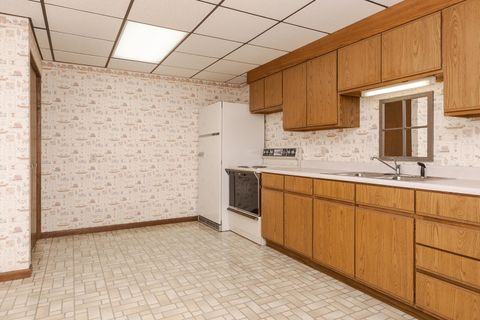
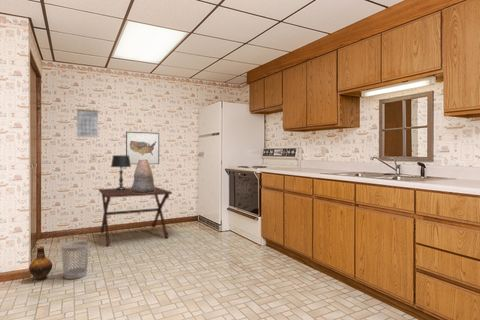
+ table lamp [110,154,132,190]
+ calendar [76,108,99,139]
+ side table [98,186,173,246]
+ ceramic jug [28,245,53,281]
+ wastebasket [60,240,90,280]
+ decorative urn [130,159,156,193]
+ wall art [125,131,160,165]
